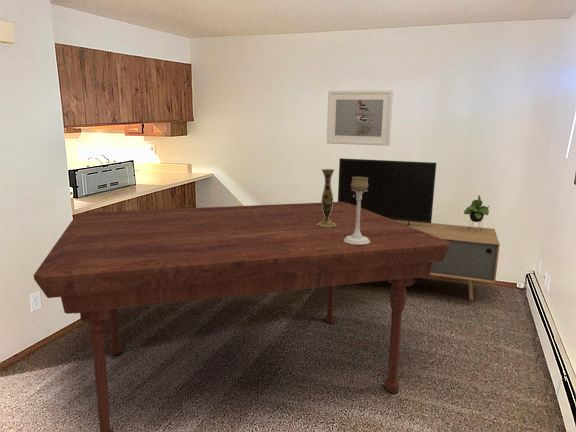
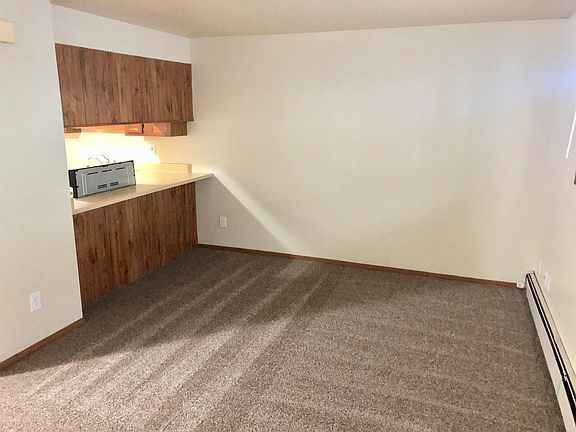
- candle holder [343,177,370,245]
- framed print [326,89,394,147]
- dining table [33,201,450,432]
- media console [337,157,501,301]
- vase [317,168,336,227]
